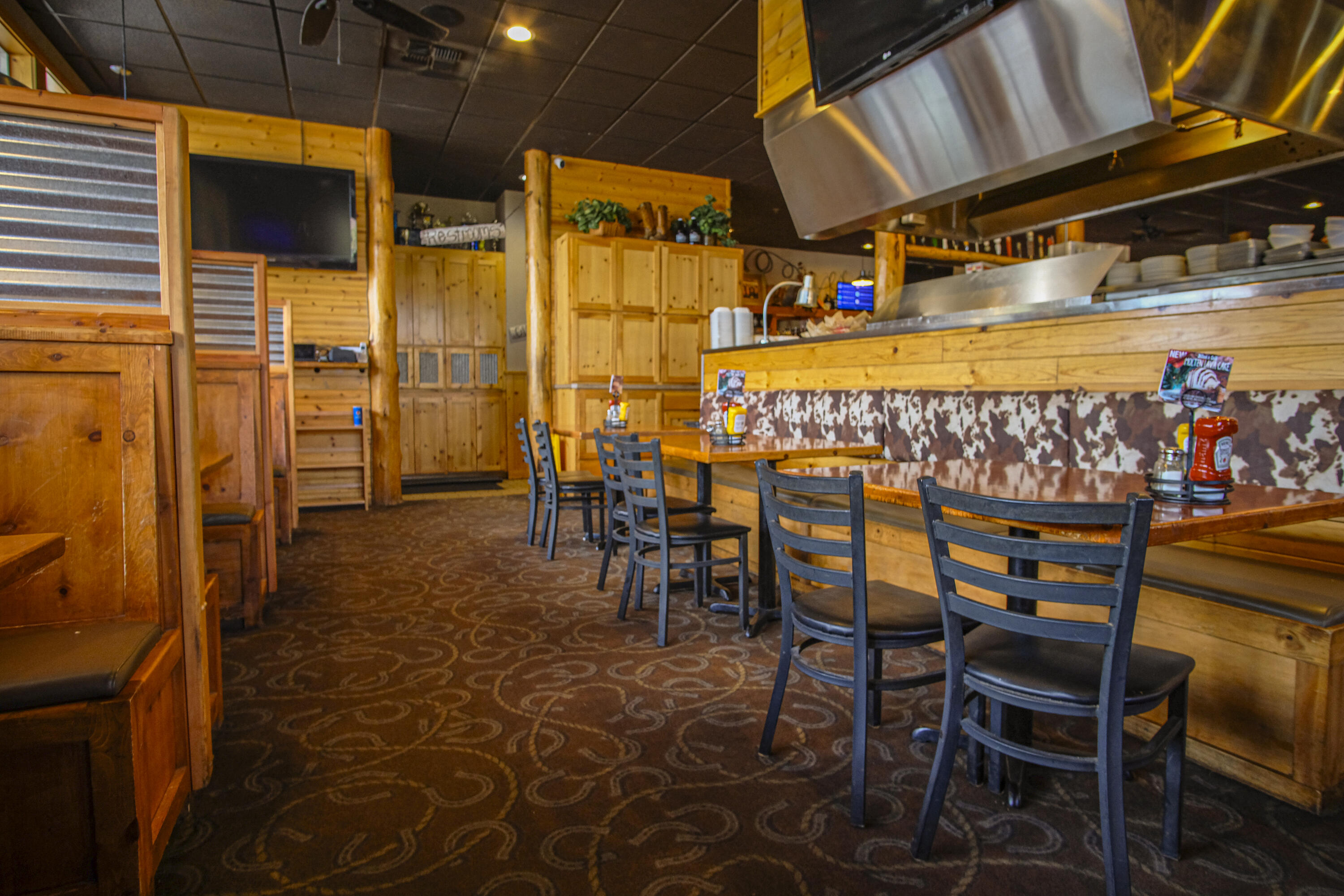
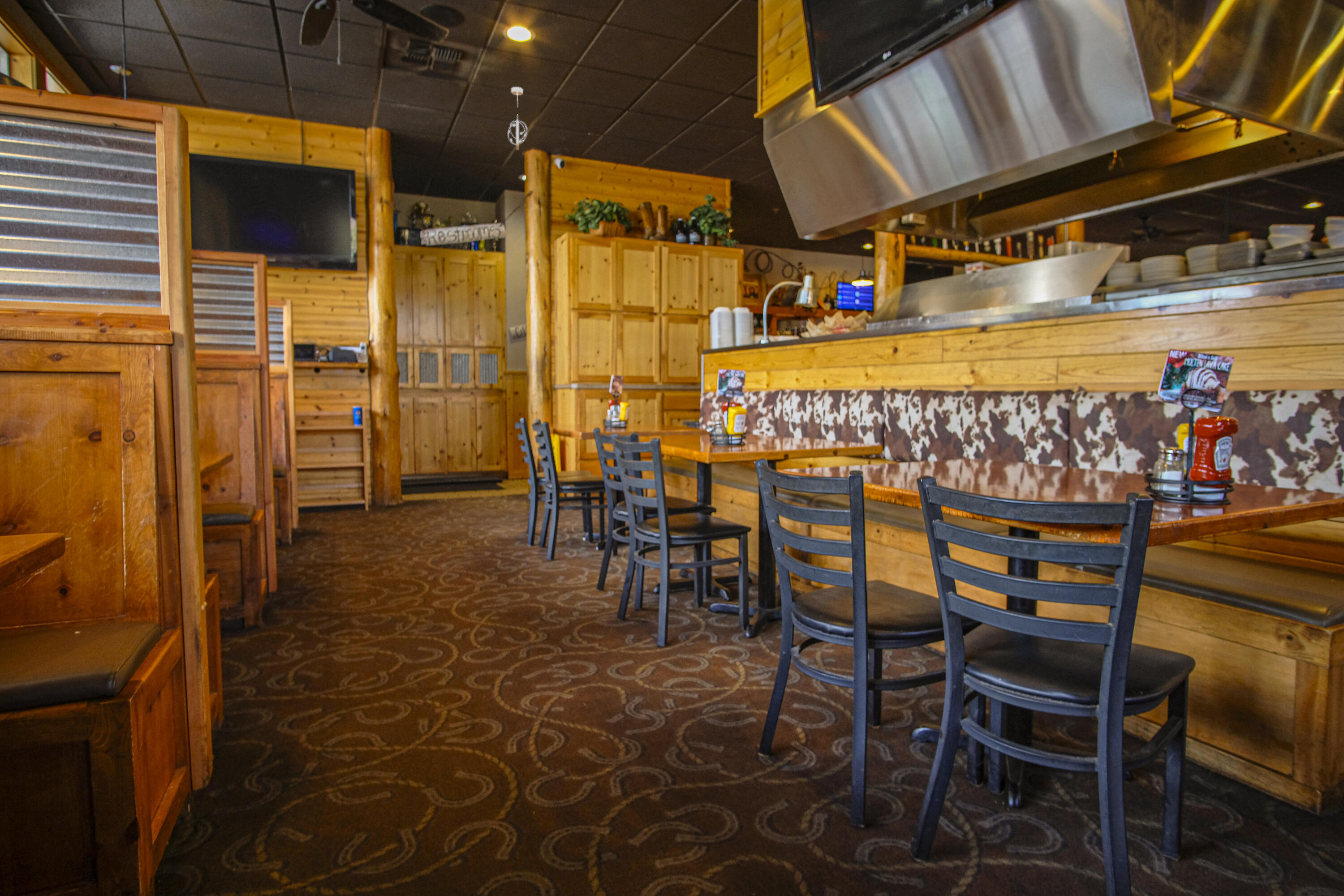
+ pendant light [508,86,528,151]
